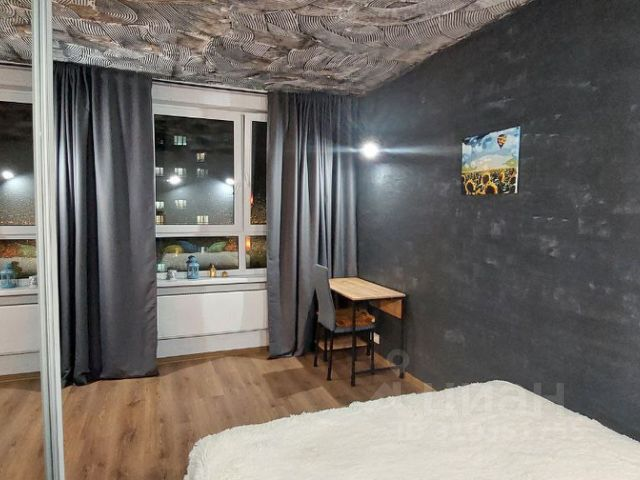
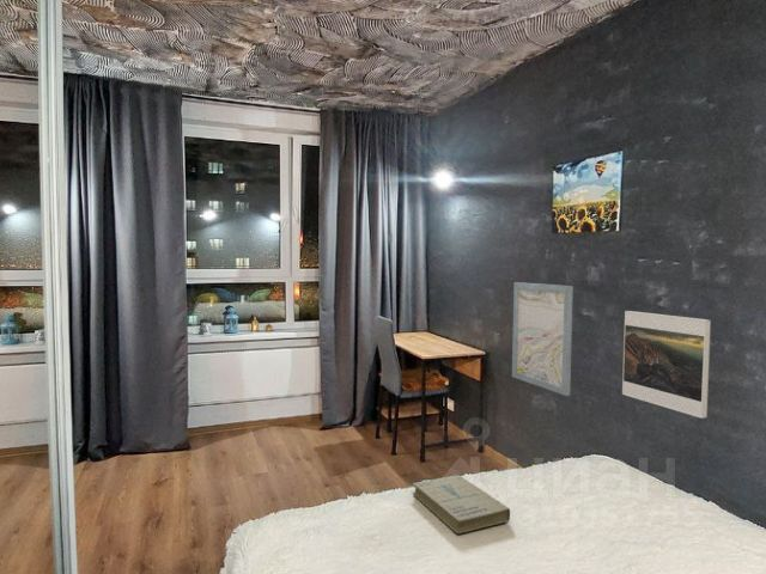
+ book [412,474,511,535]
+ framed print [621,310,712,420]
+ wall art [511,281,574,397]
